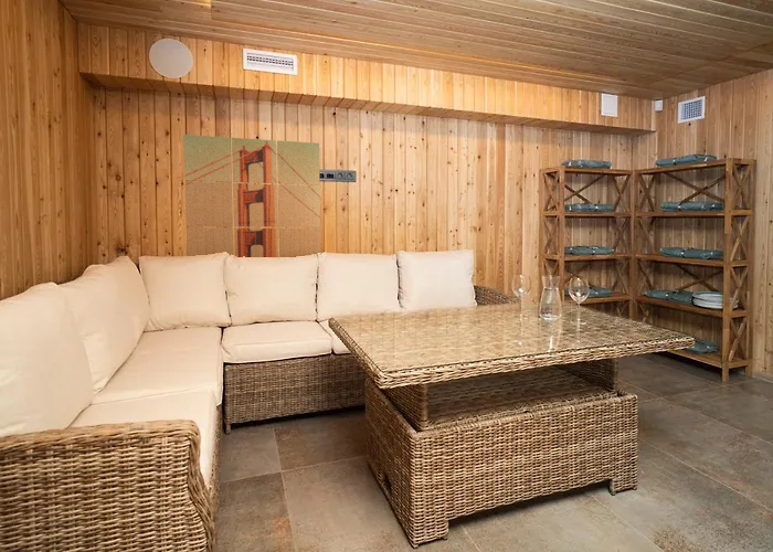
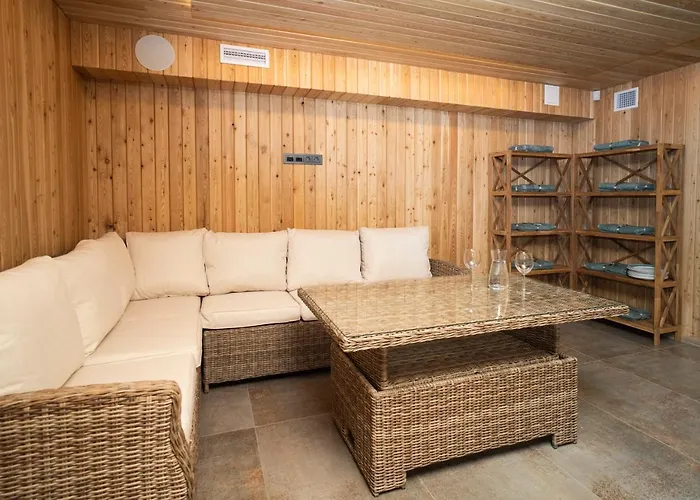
- wall art [182,134,321,258]
